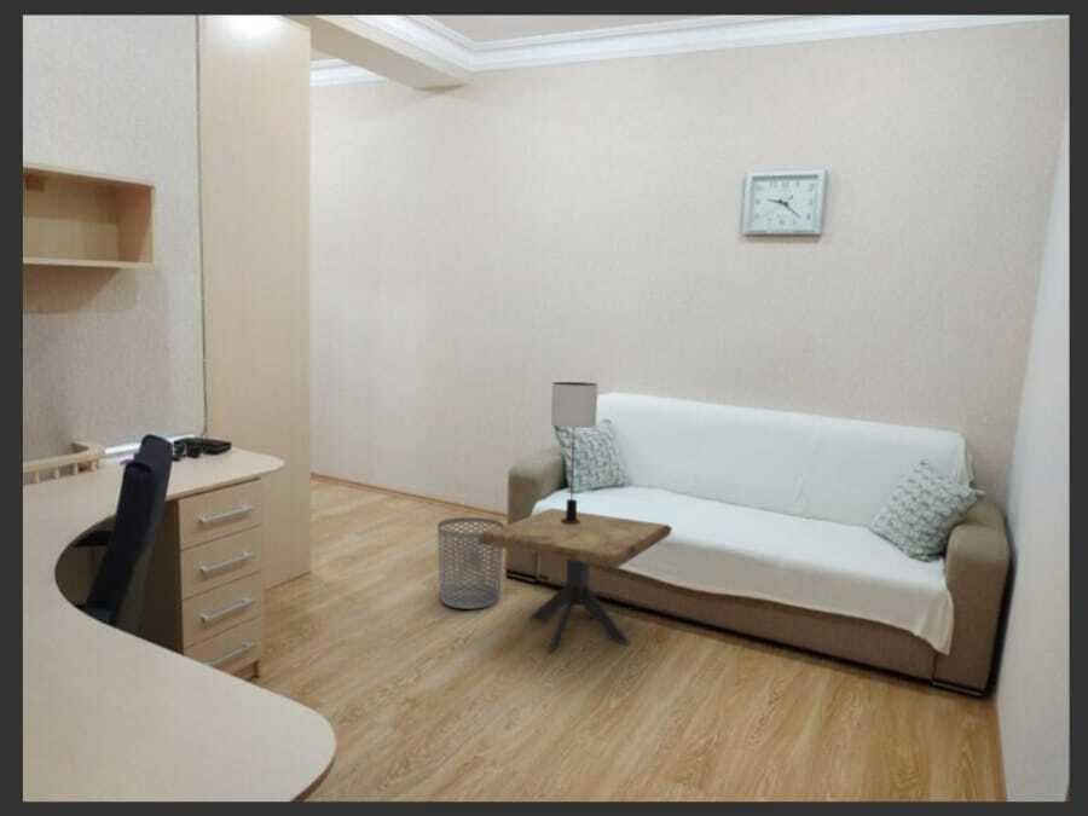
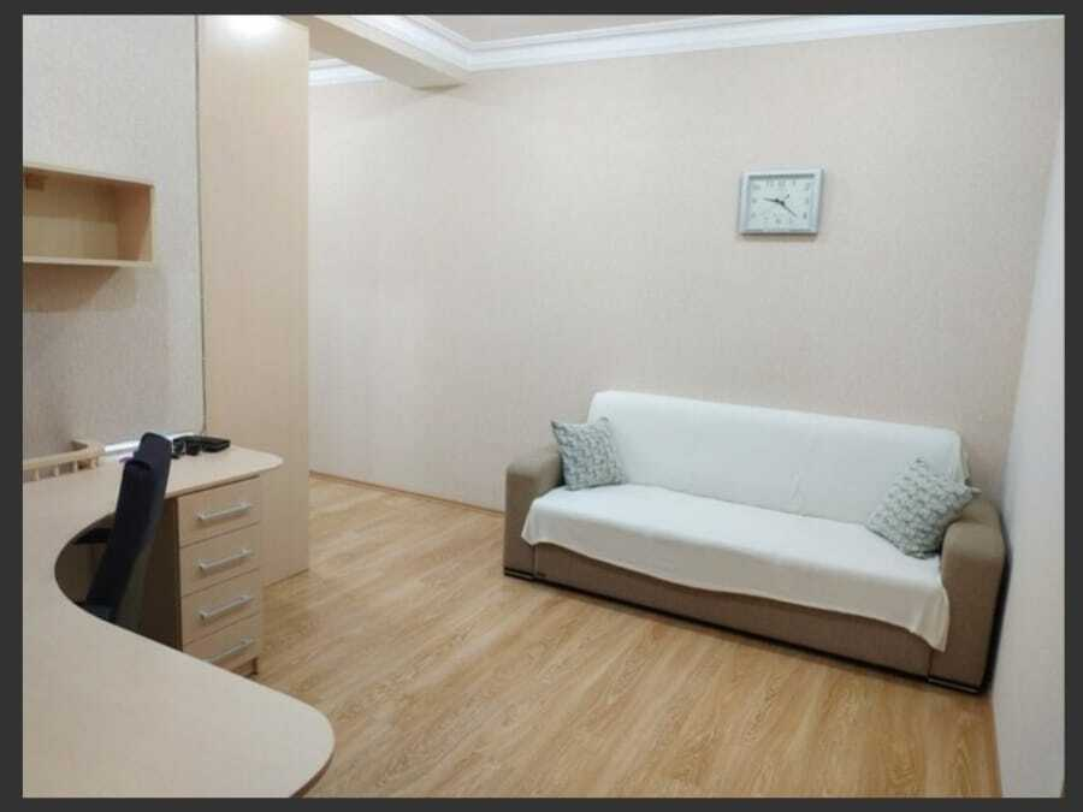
- table lamp [550,381,598,525]
- waste bin [436,516,505,610]
- side table [479,507,673,653]
